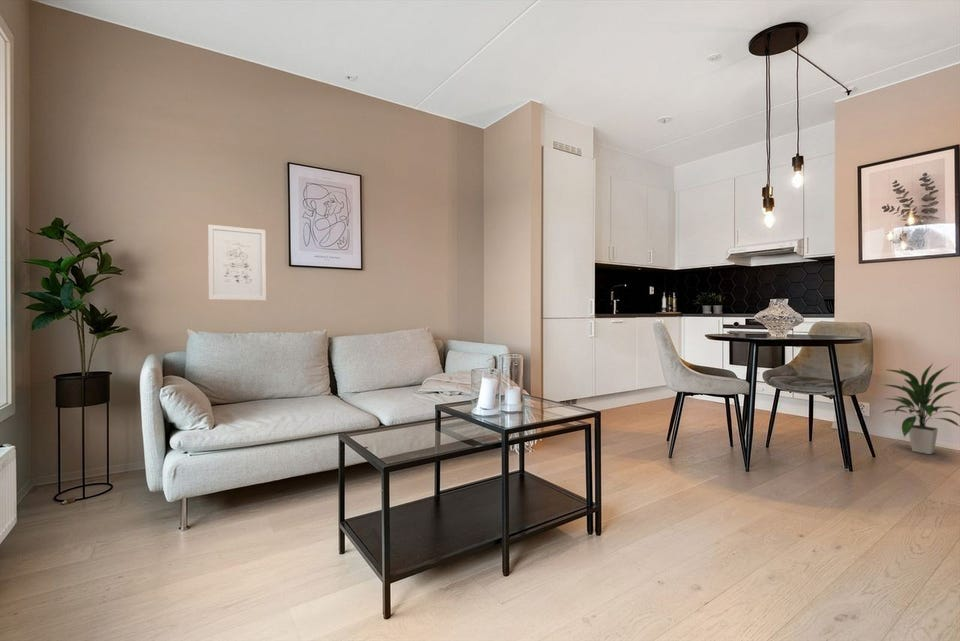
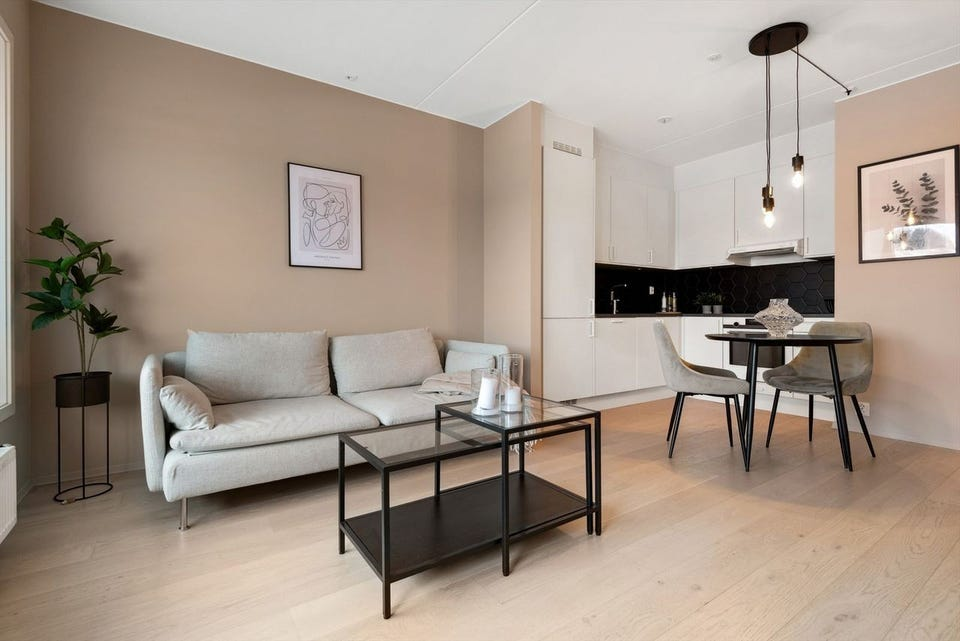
- indoor plant [878,362,960,455]
- wall art [207,224,267,301]
